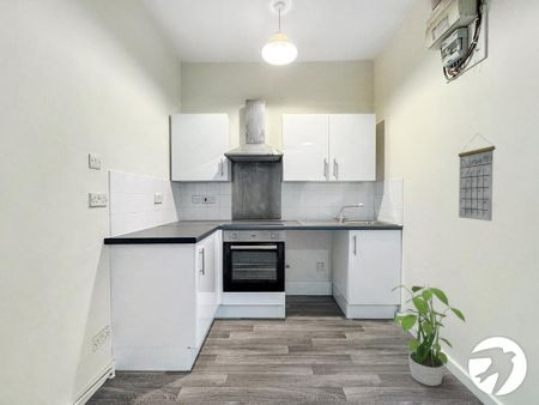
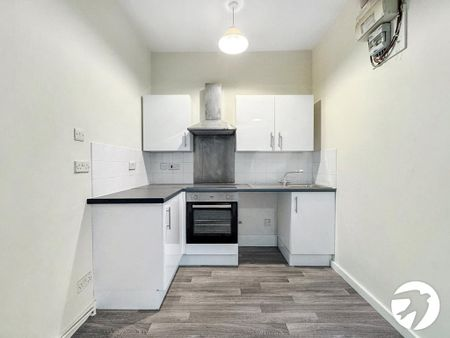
- potted plant [390,284,467,387]
- calendar [458,133,496,222]
